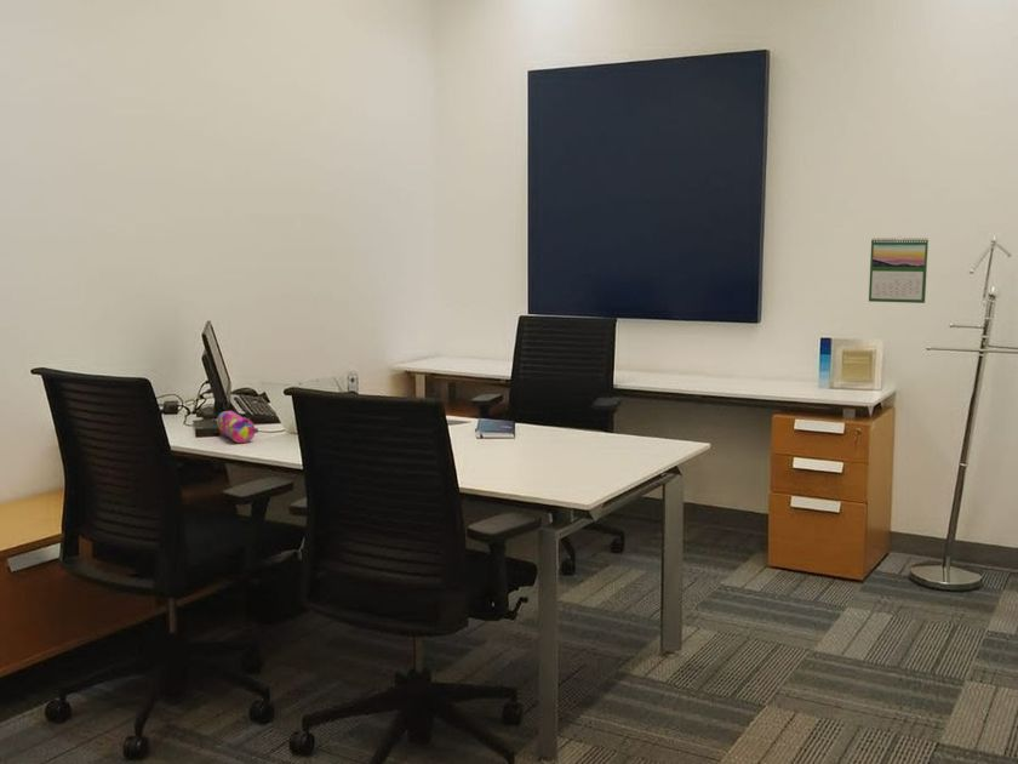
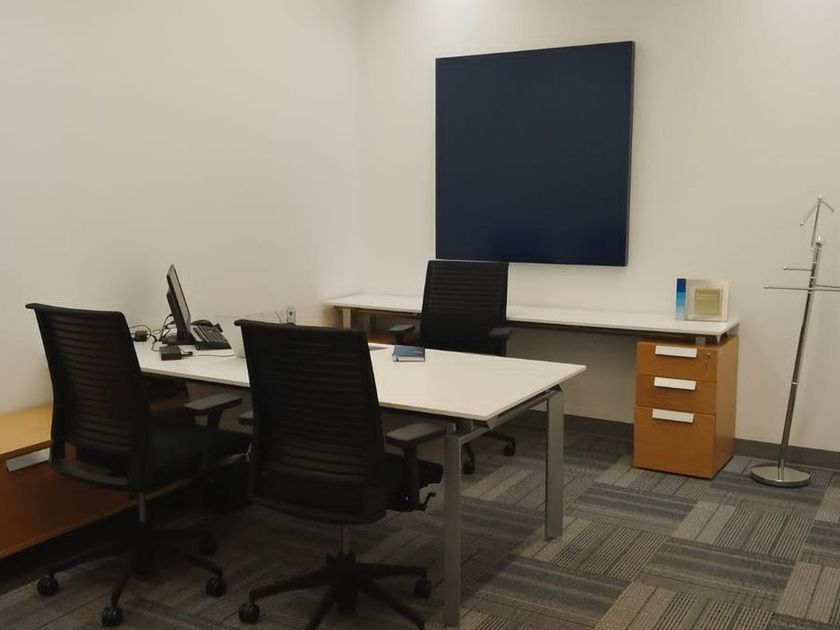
- calendar [868,235,930,304]
- pencil case [216,410,259,444]
